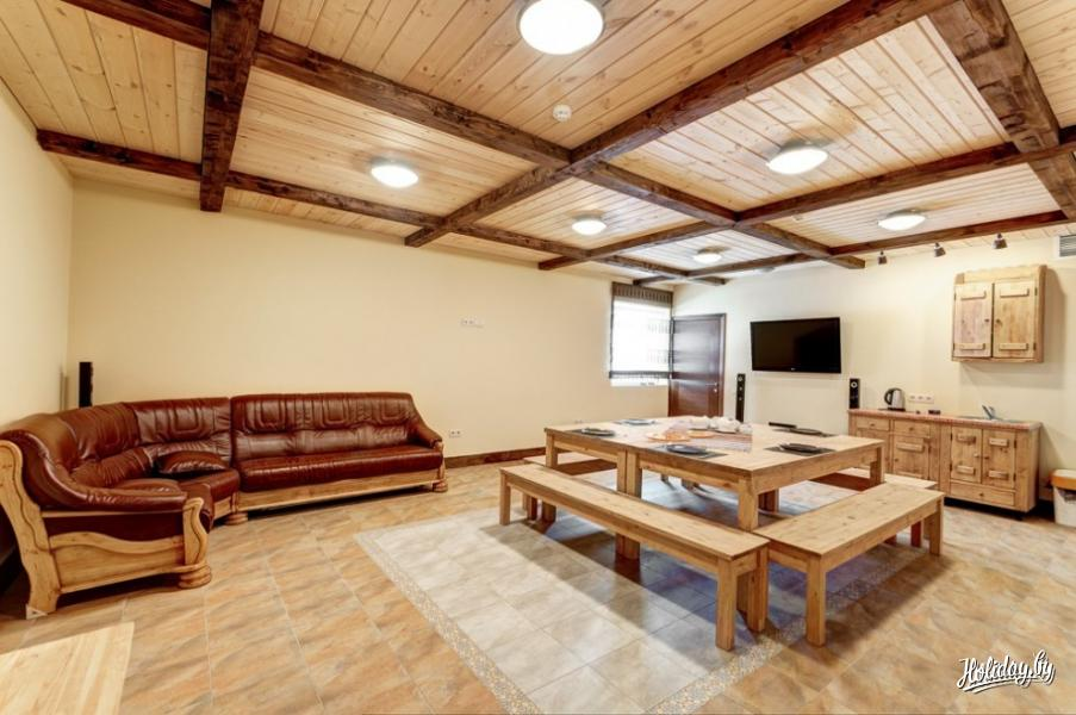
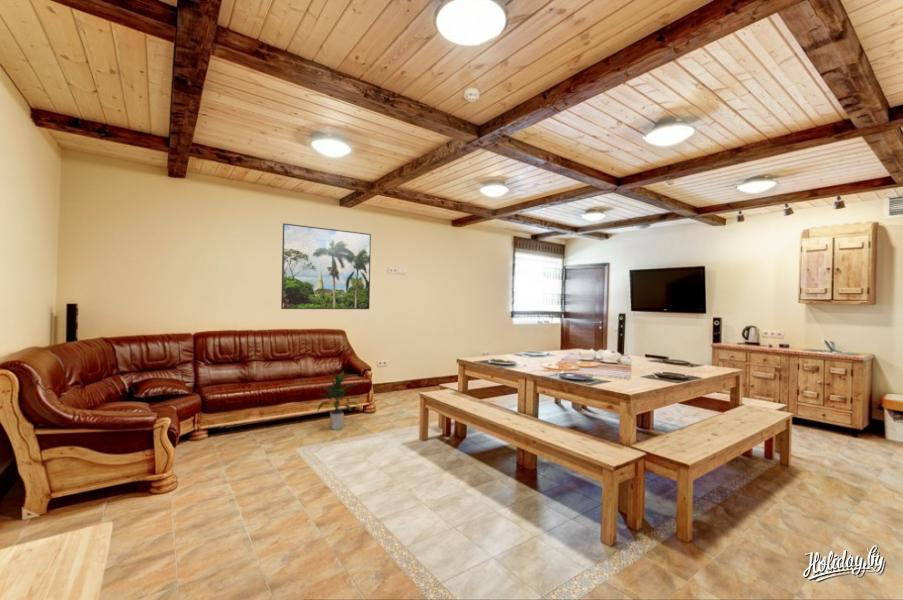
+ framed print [280,222,372,310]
+ indoor plant [316,369,363,431]
